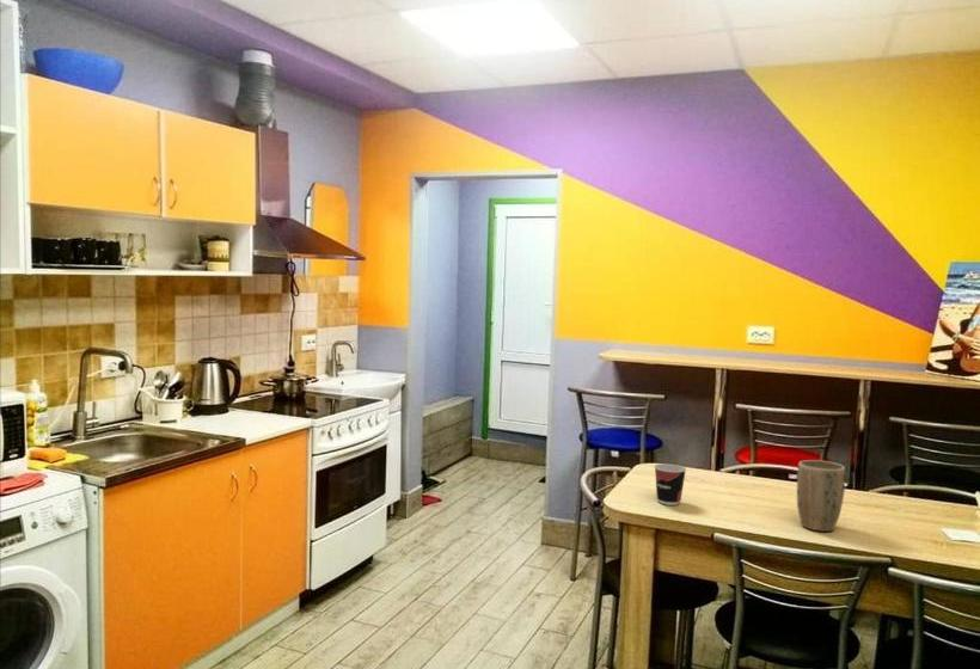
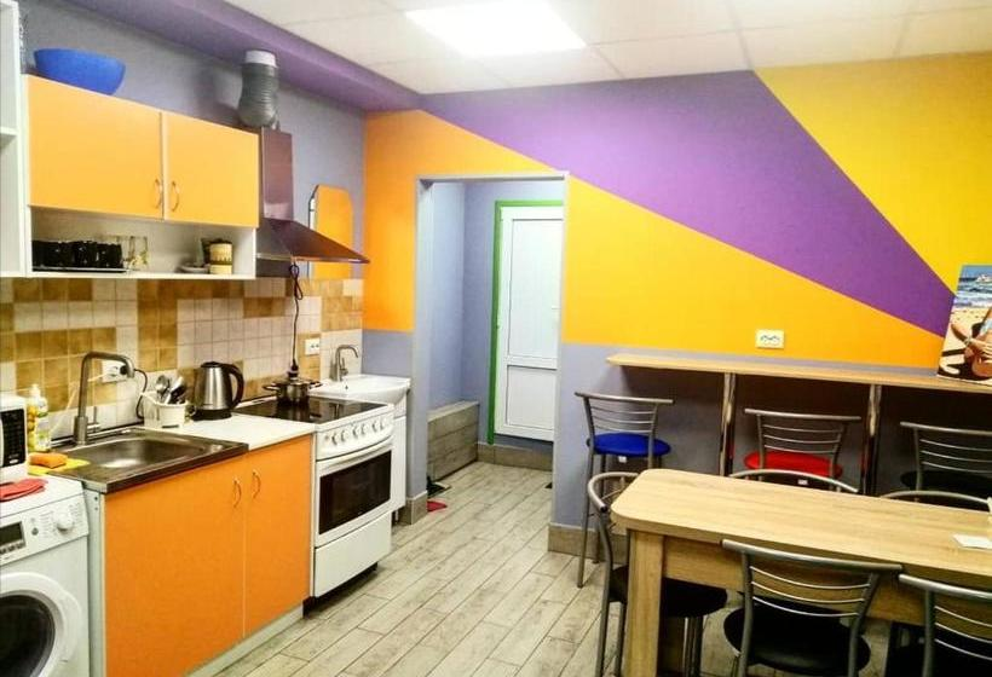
- cup [654,462,687,507]
- plant pot [796,459,846,533]
